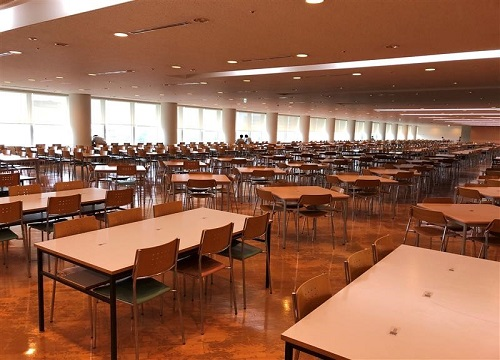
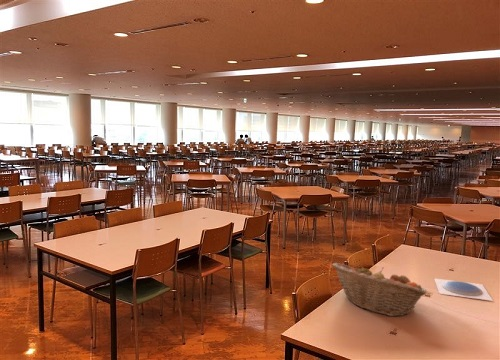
+ plate [433,277,494,302]
+ fruit basket [331,262,428,317]
